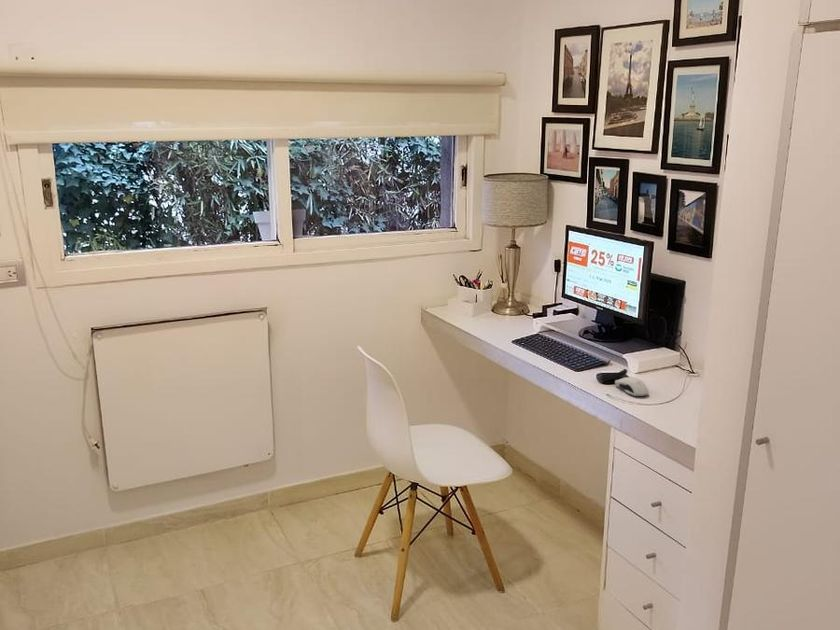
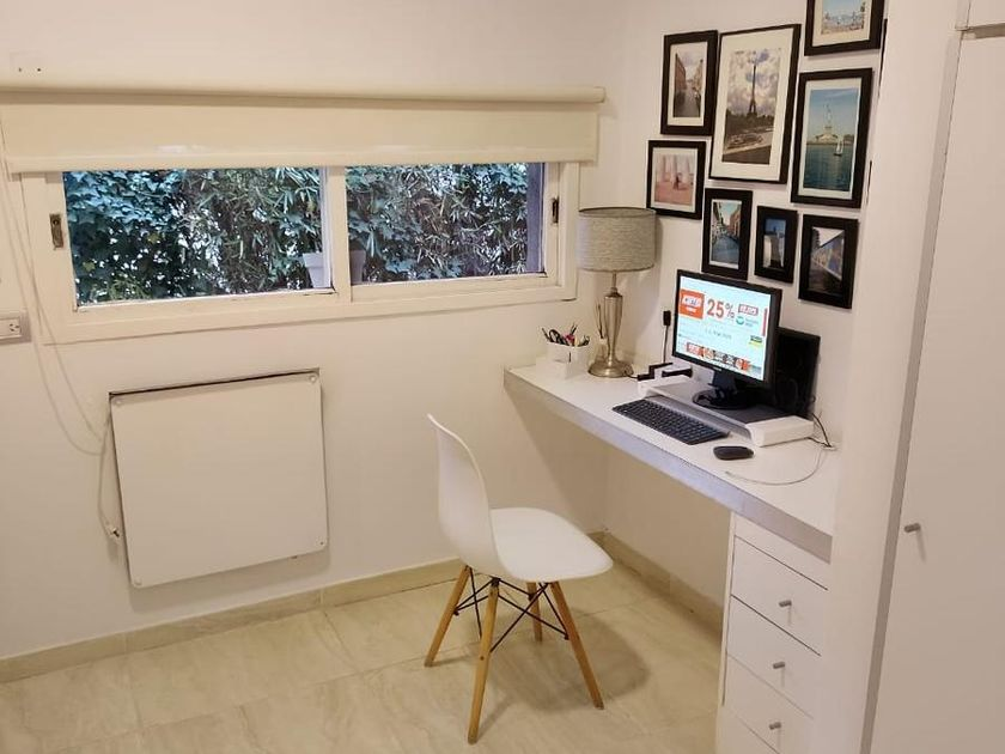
- computer mouse [600,368,650,397]
